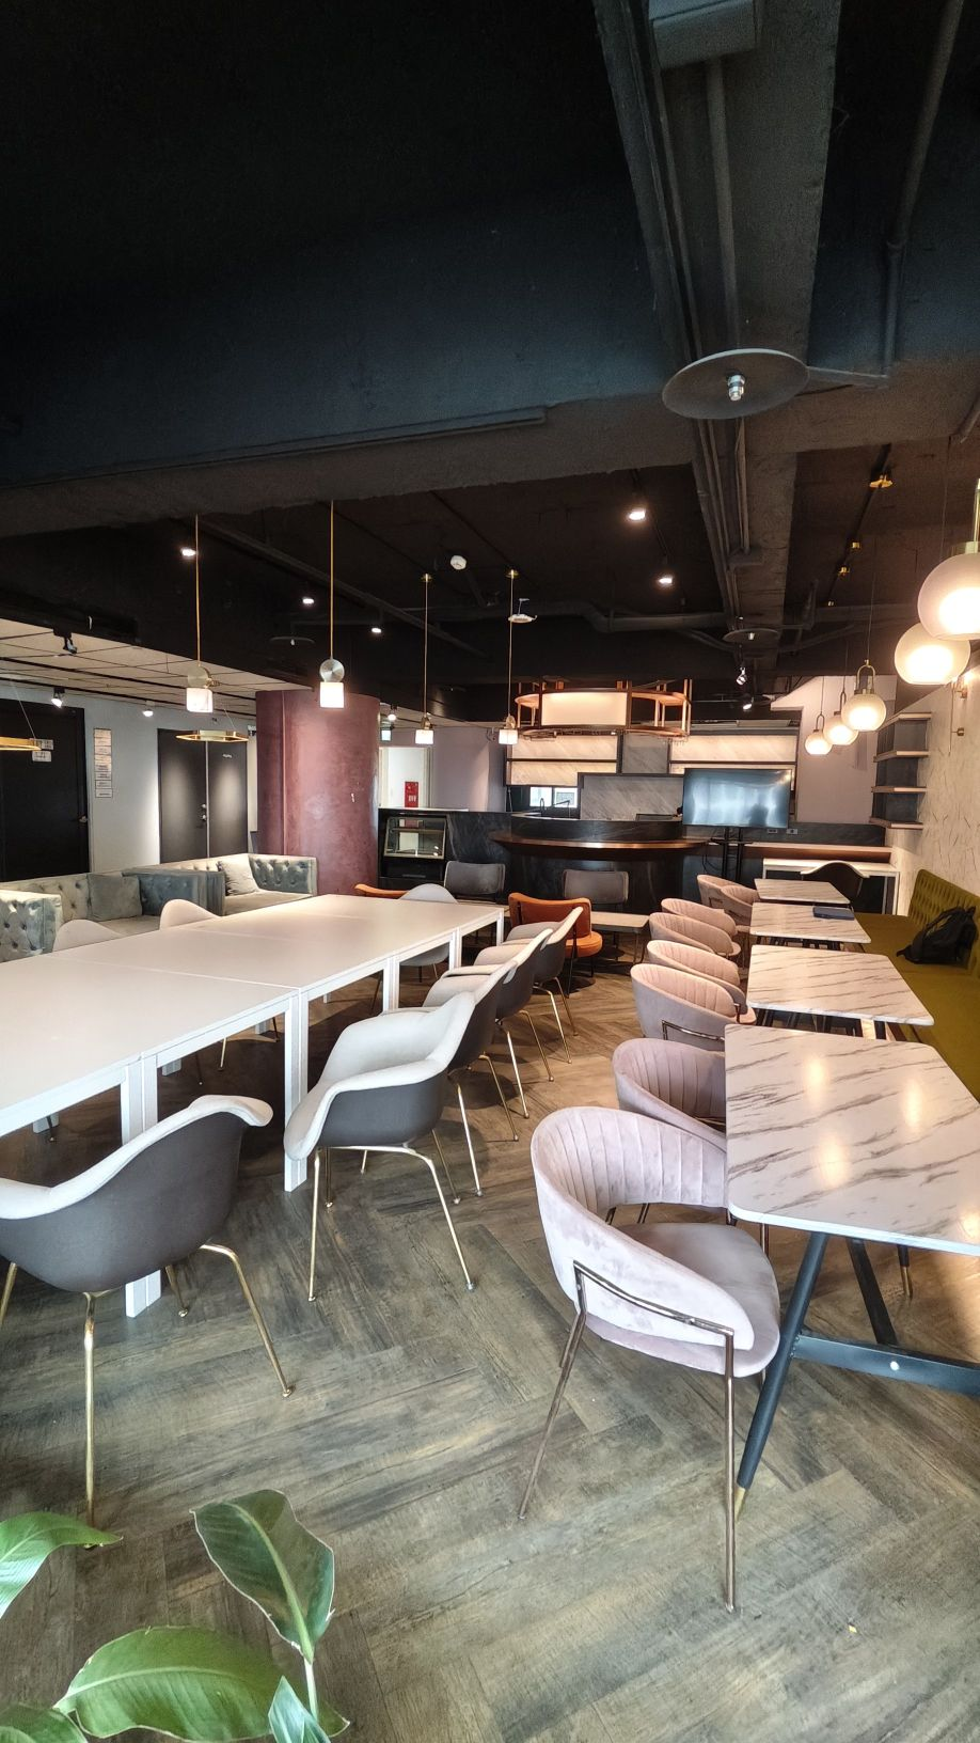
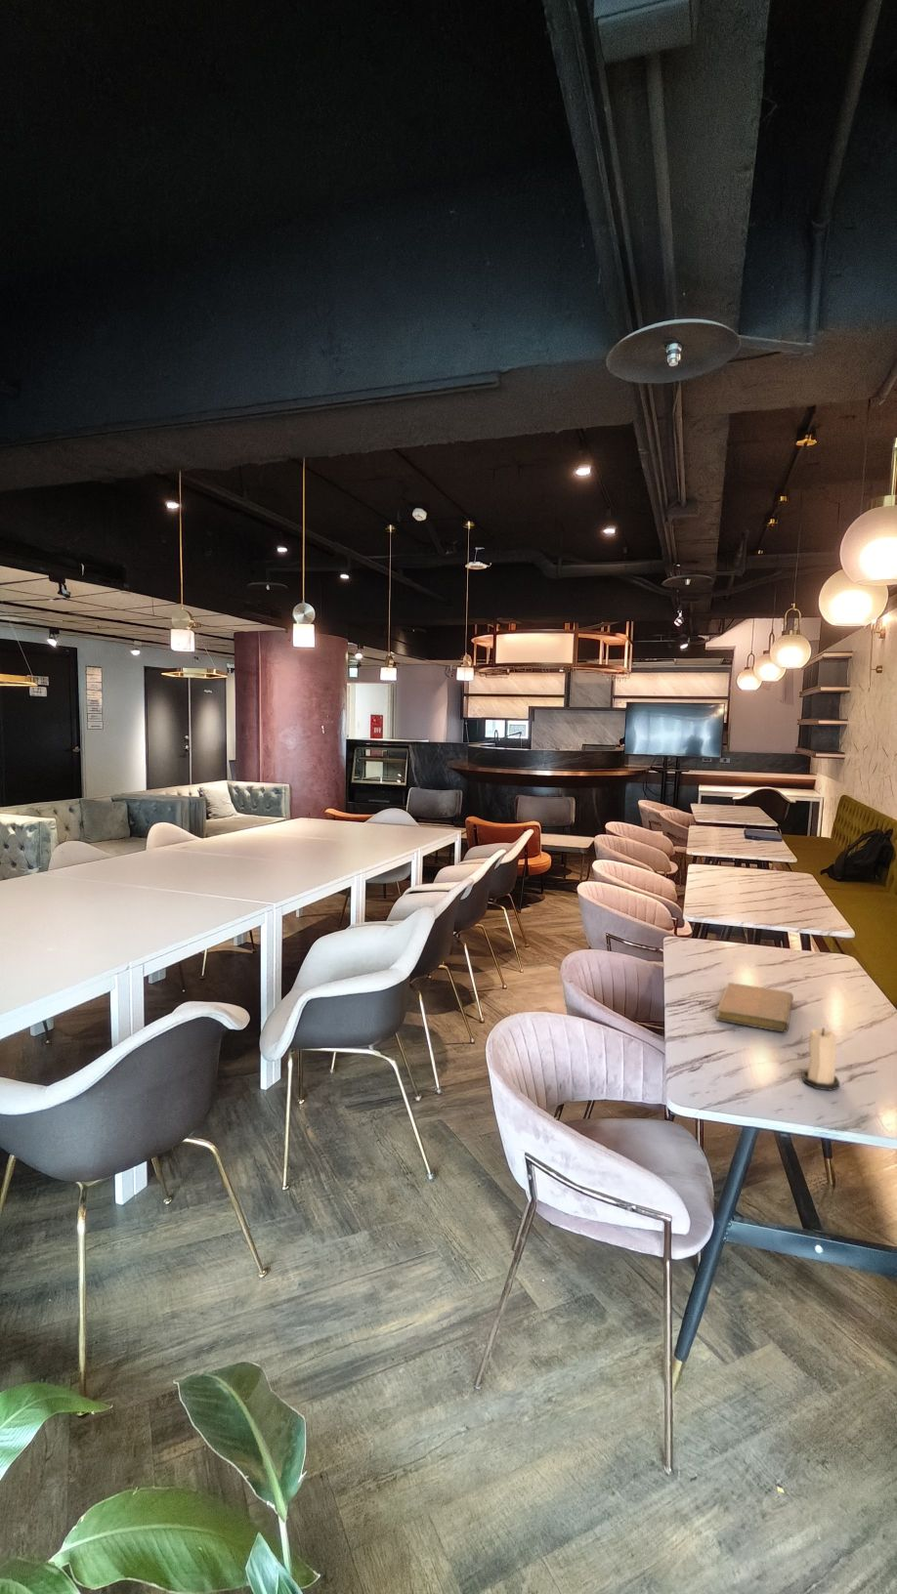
+ candle [801,1027,841,1091]
+ notebook [715,982,794,1033]
